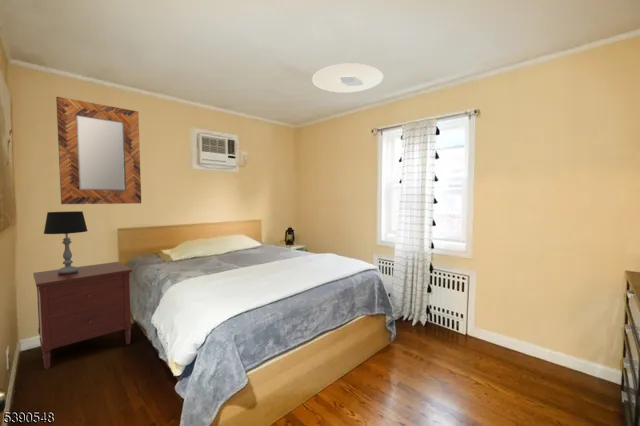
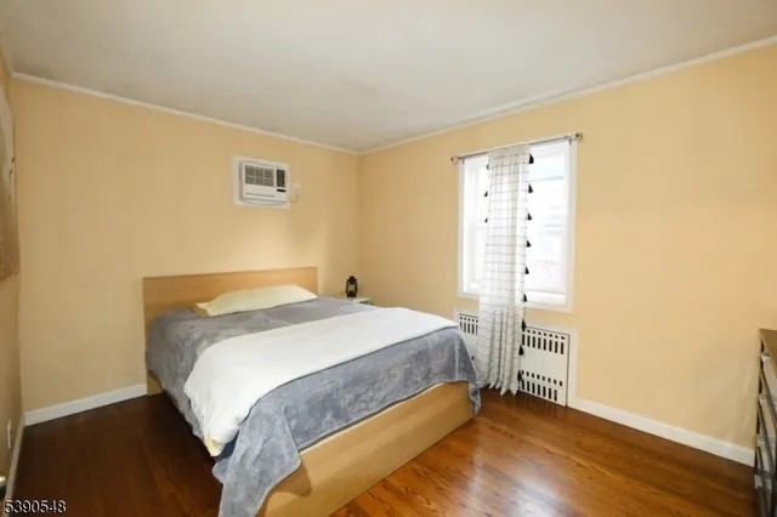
- home mirror [55,96,142,205]
- ceiling light [311,62,384,94]
- dresser [32,261,133,370]
- table lamp [43,210,89,274]
